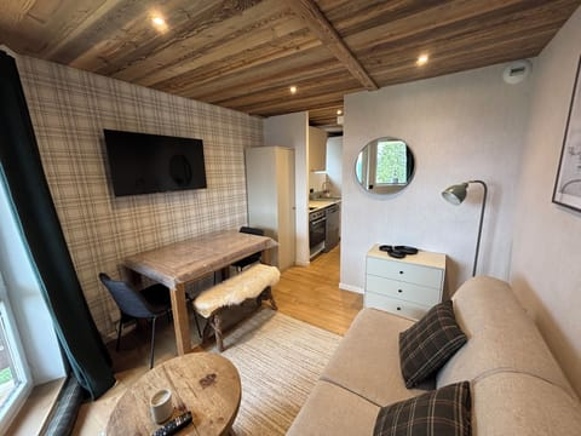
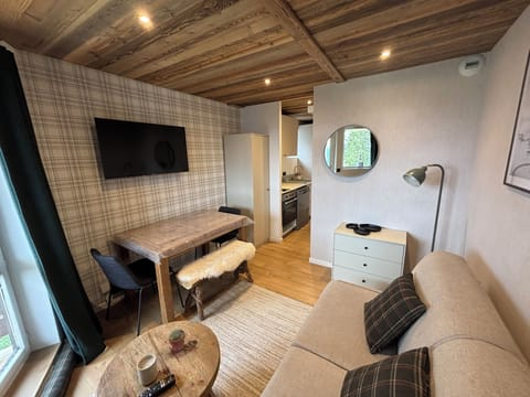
+ potted succulent [167,329,187,353]
